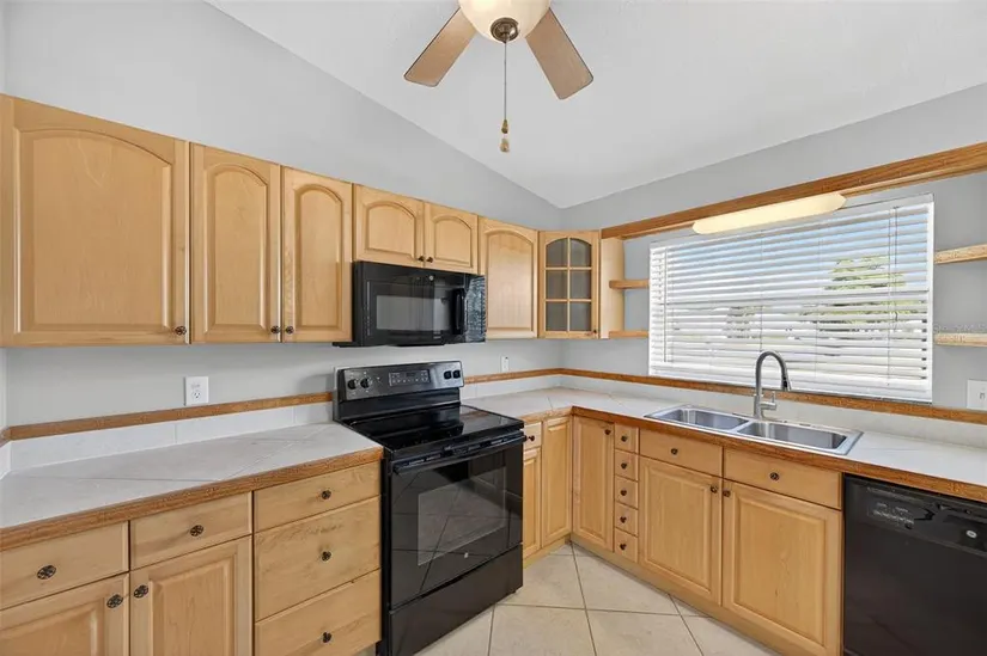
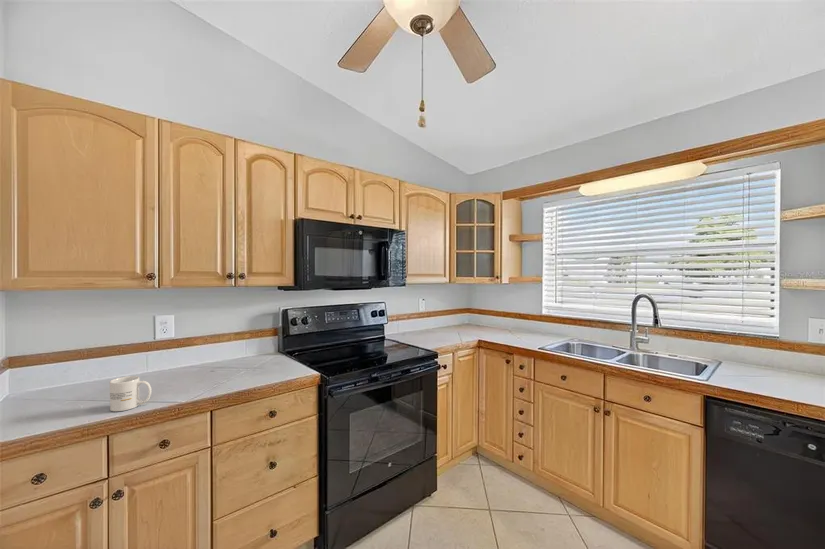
+ mug [109,375,153,412]
